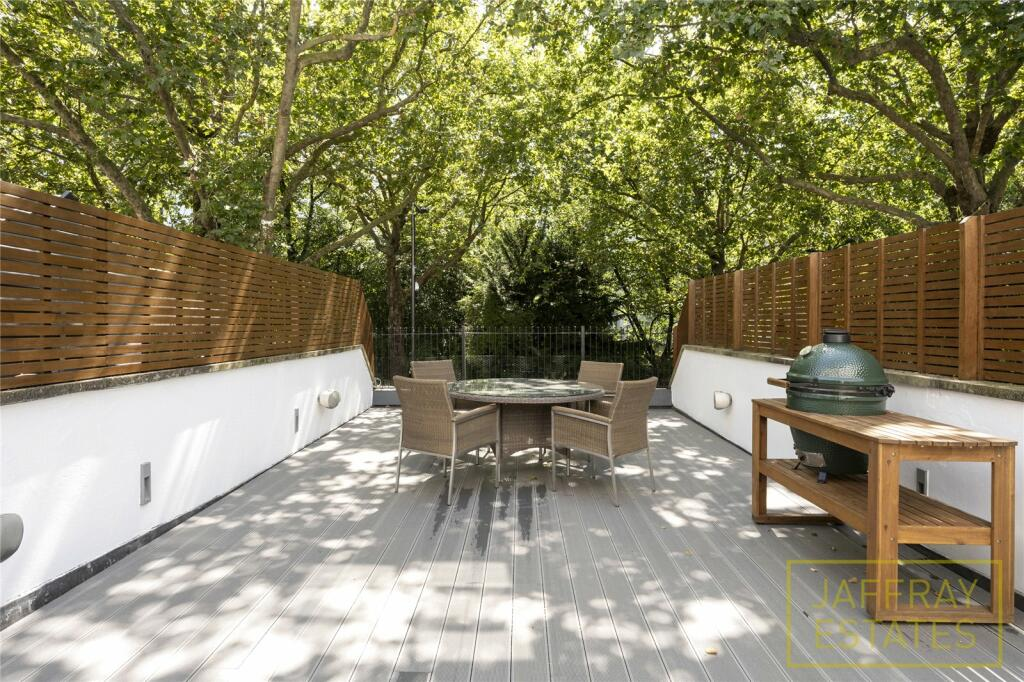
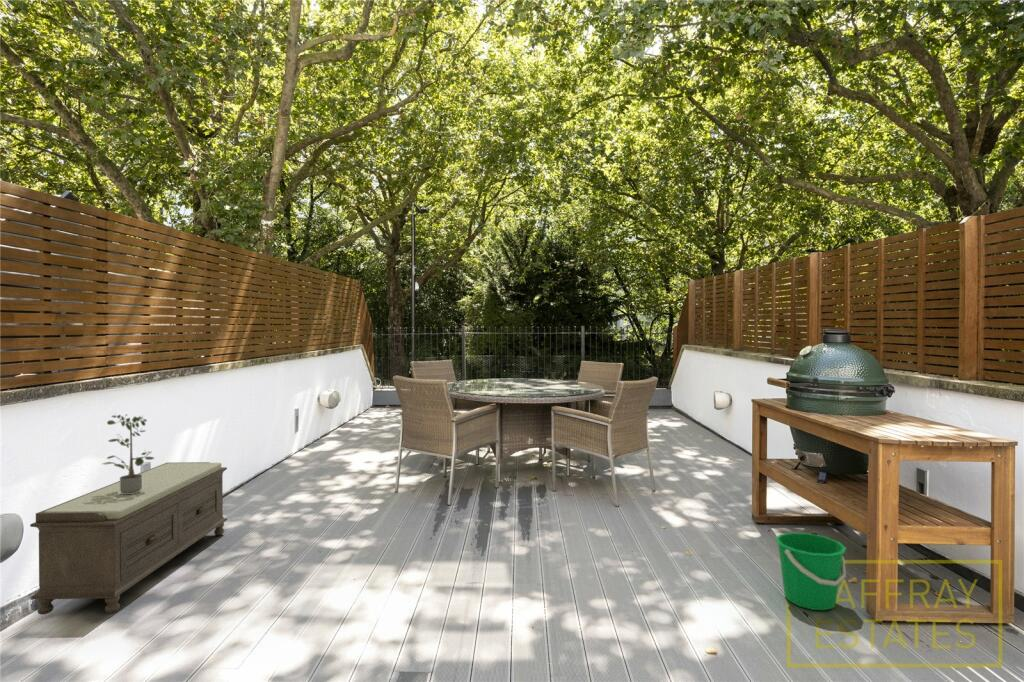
+ bench [29,461,228,615]
+ bucket [775,532,847,611]
+ potted plant [101,413,155,494]
